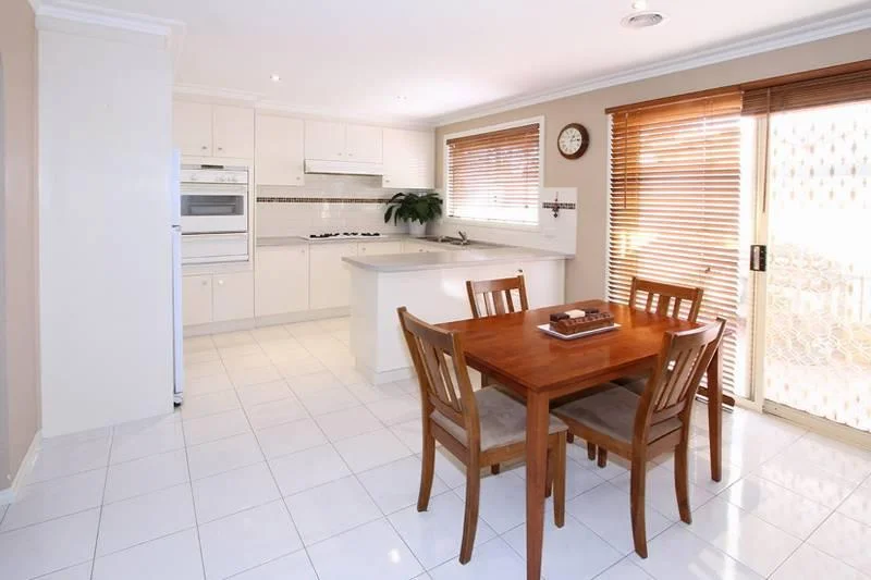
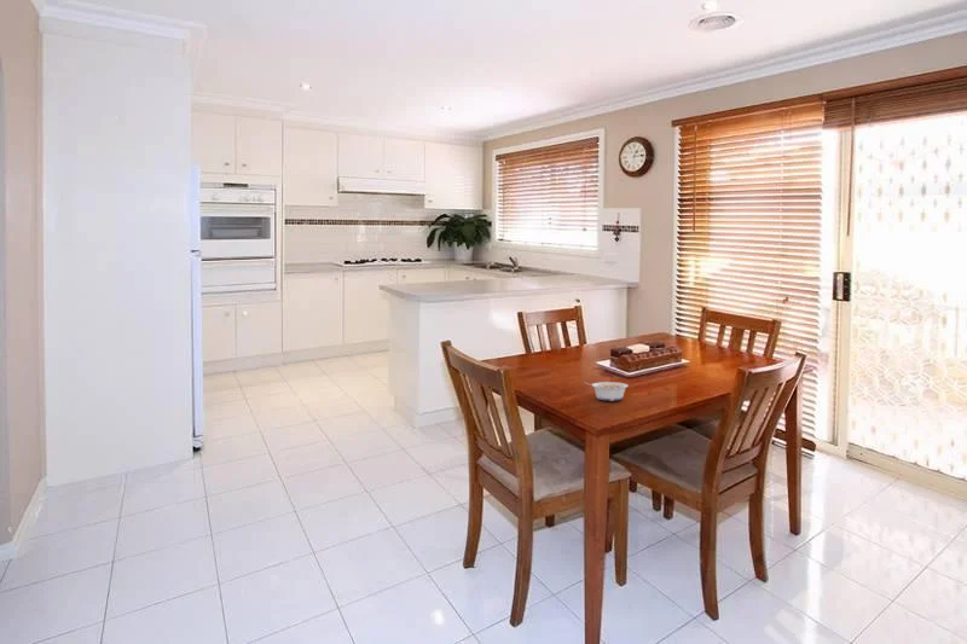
+ legume [585,381,630,402]
